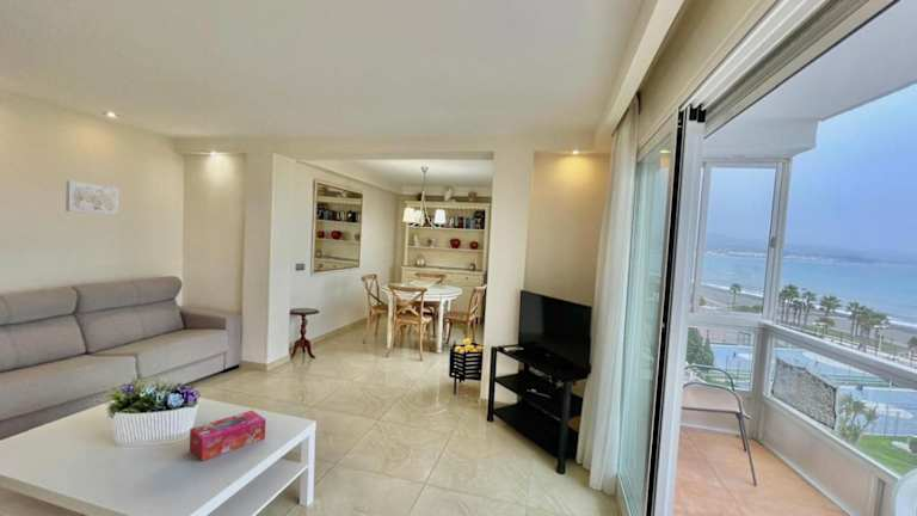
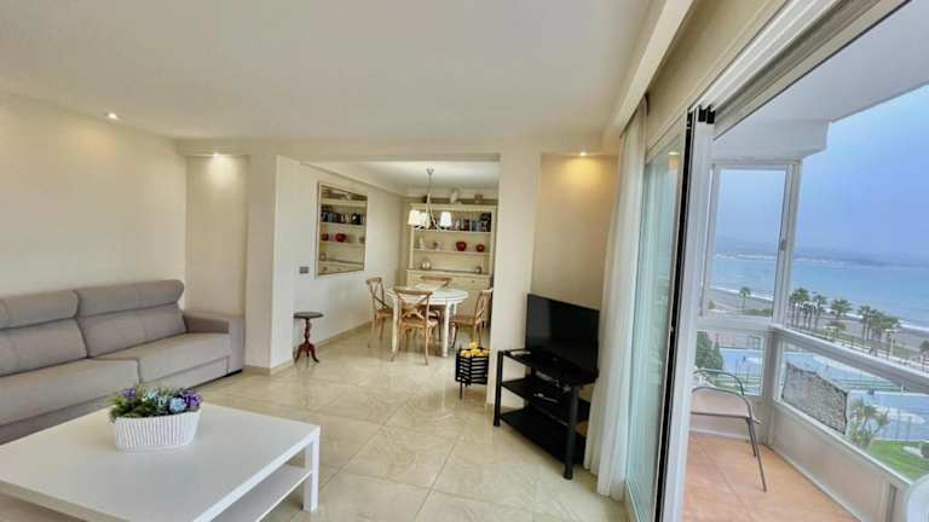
- tissue box [189,410,267,462]
- wall art [64,179,121,216]
